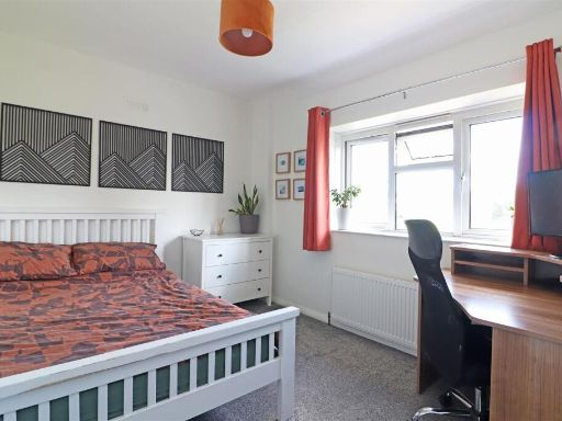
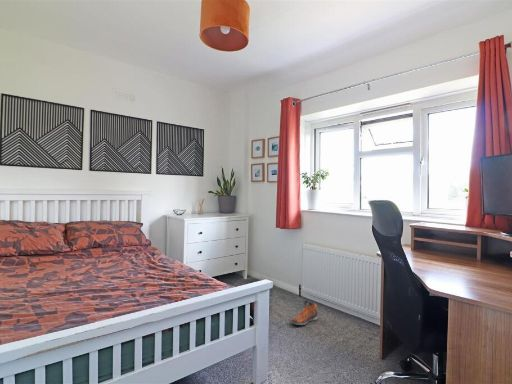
+ sneaker [291,300,319,326]
